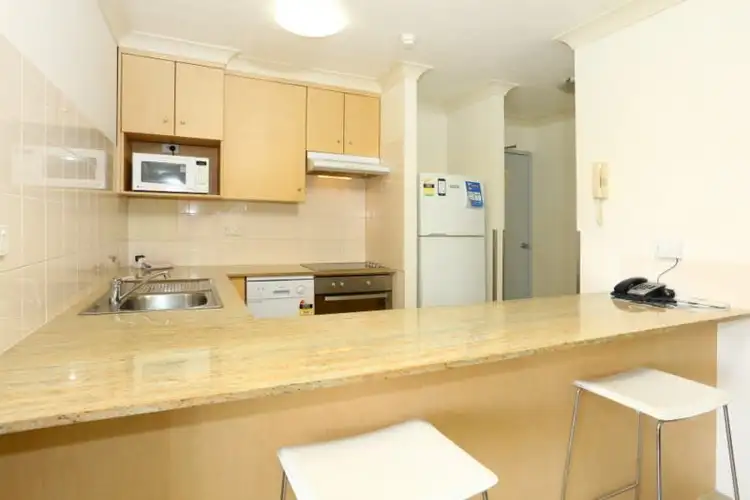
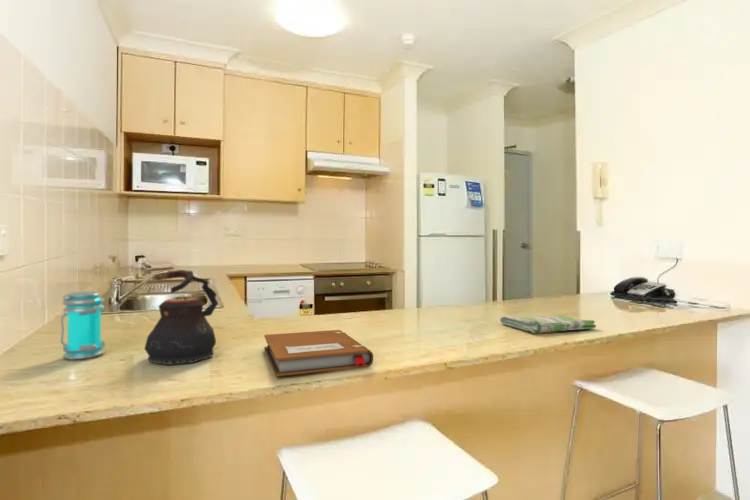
+ dish towel [499,314,597,334]
+ teapot [143,269,219,366]
+ notebook [263,329,374,377]
+ jar [60,290,106,360]
